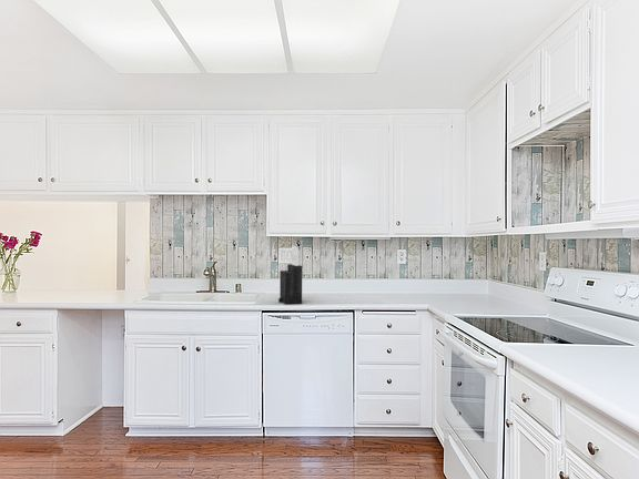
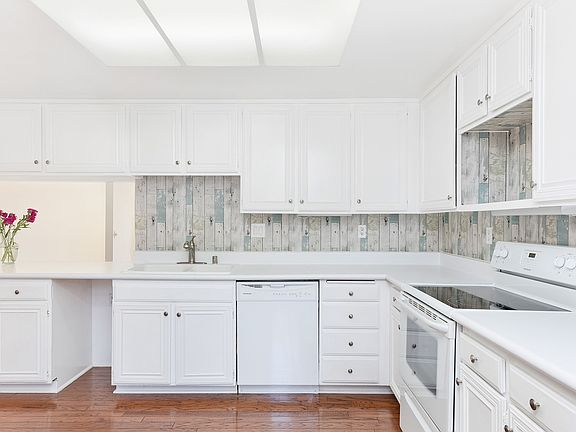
- knife block [277,245,303,305]
